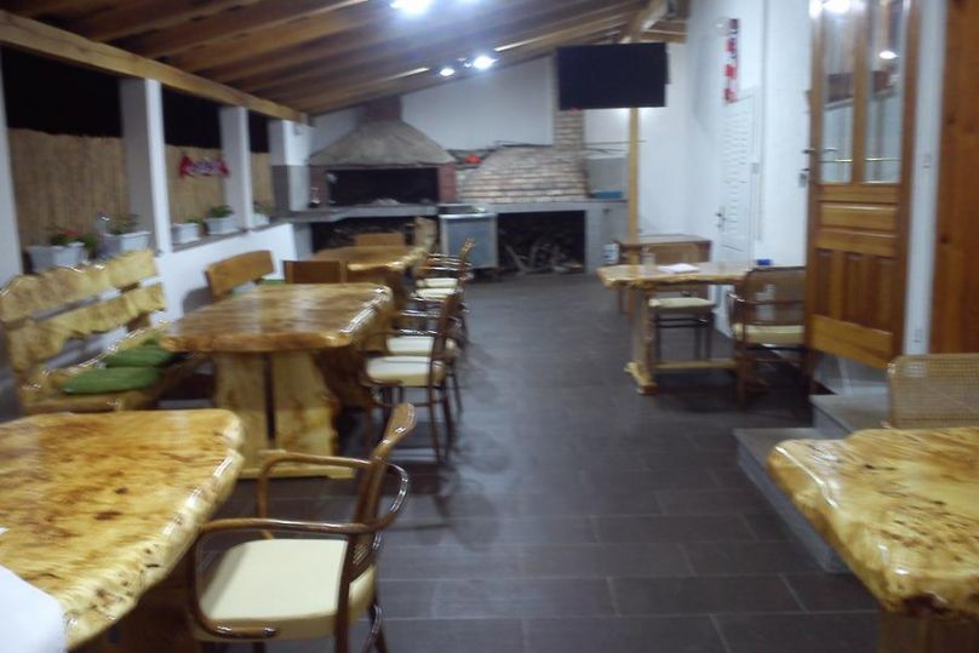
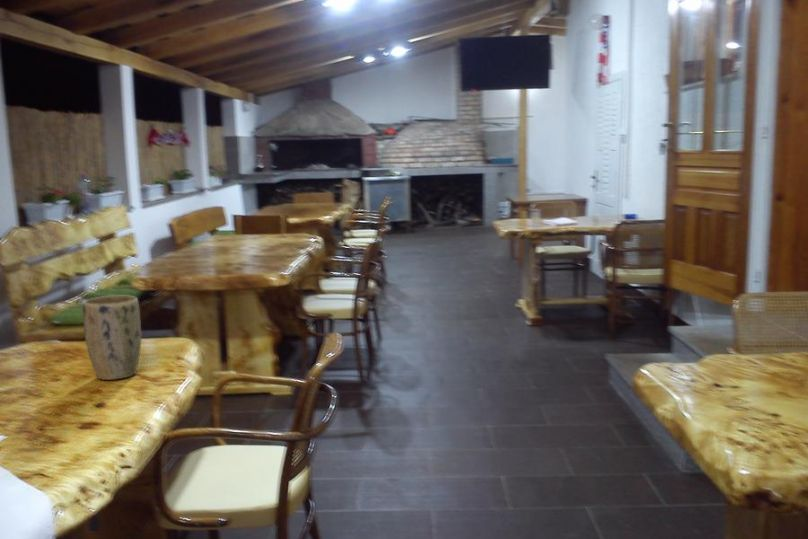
+ plant pot [81,295,142,381]
